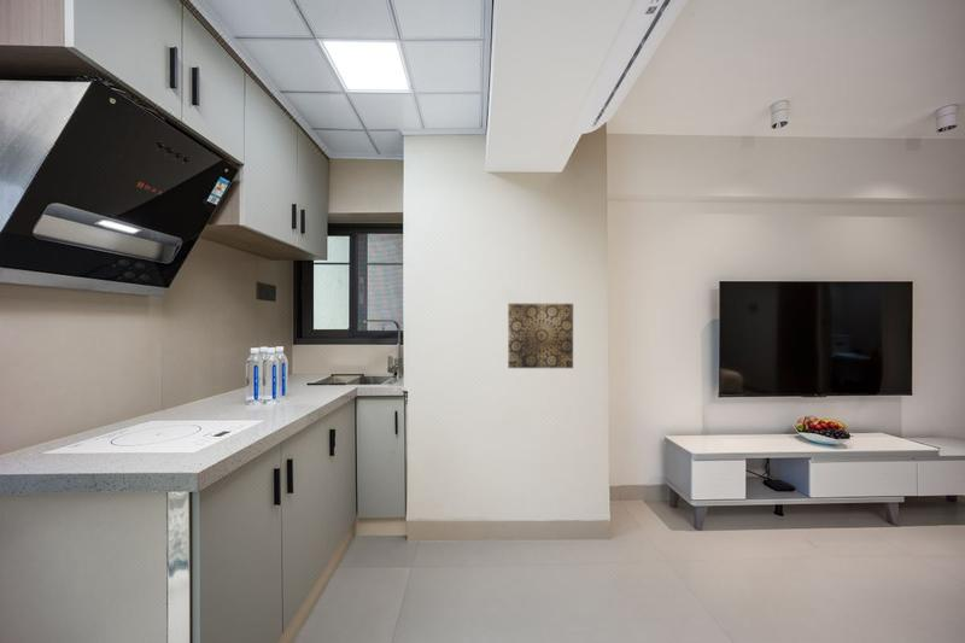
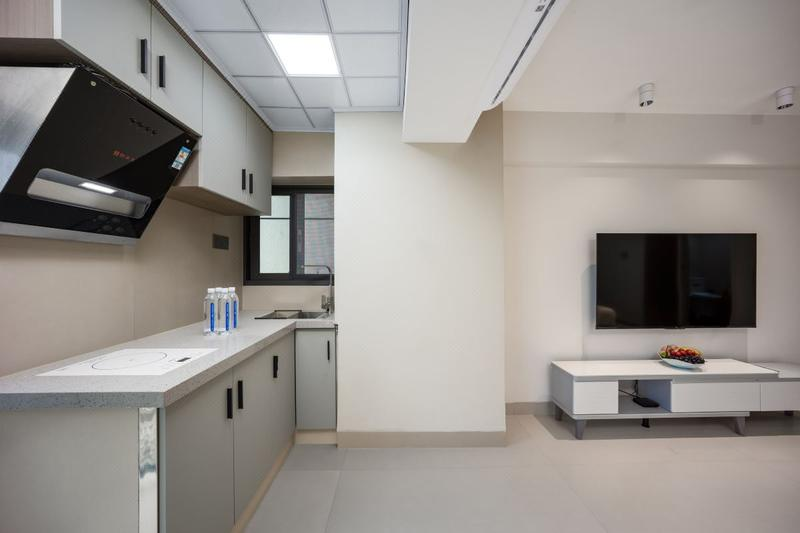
- wall art [507,303,574,369]
